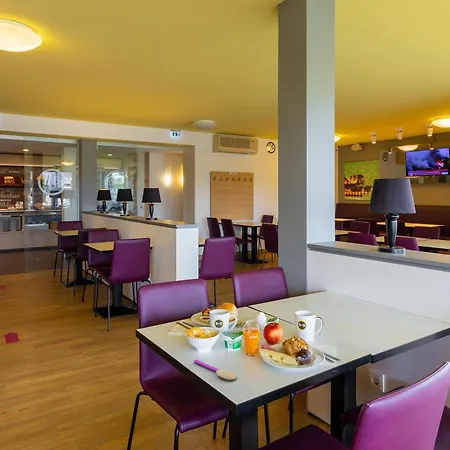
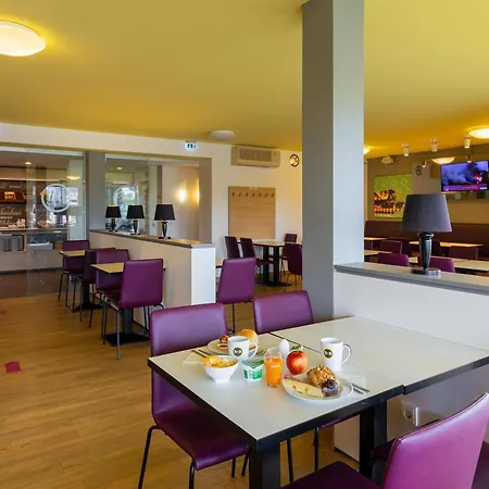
- spoon [193,359,237,381]
